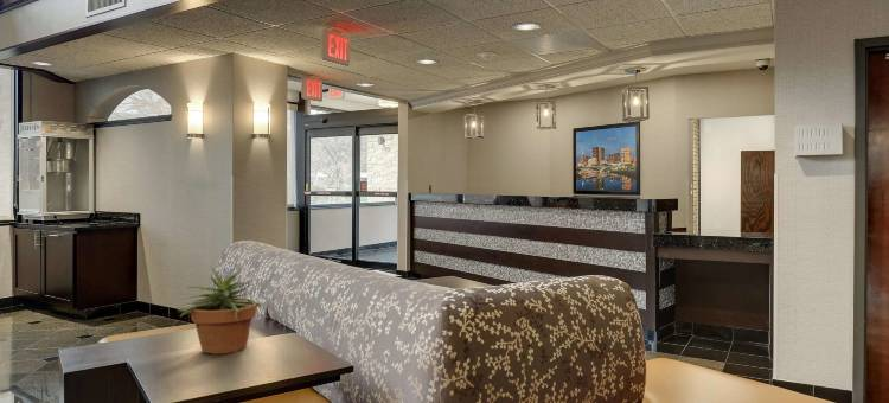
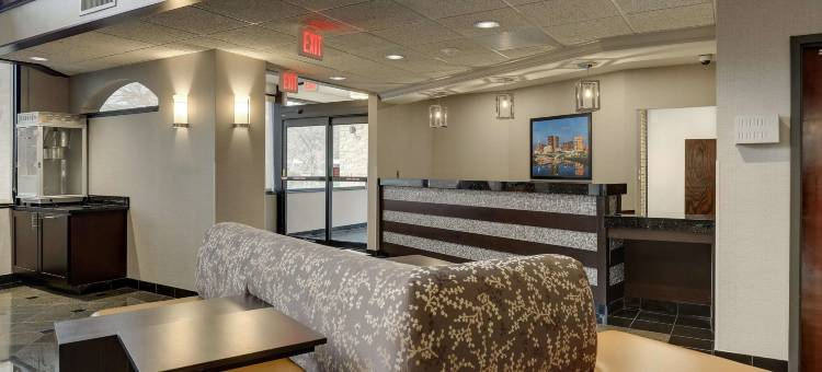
- potted plant [177,266,271,356]
